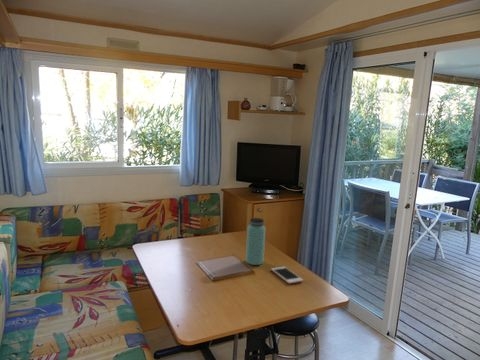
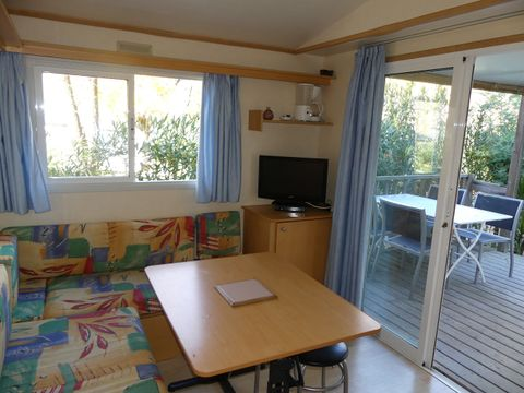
- cell phone [270,266,304,285]
- bottle [245,217,266,266]
